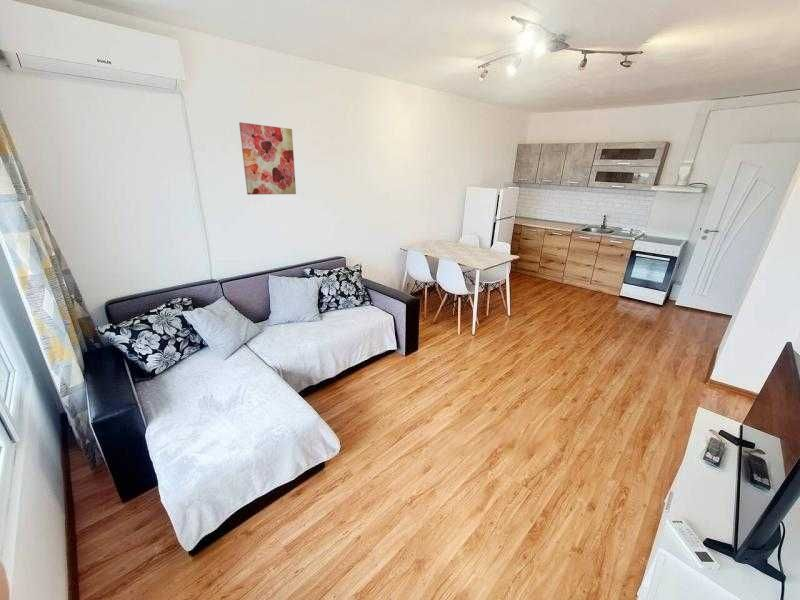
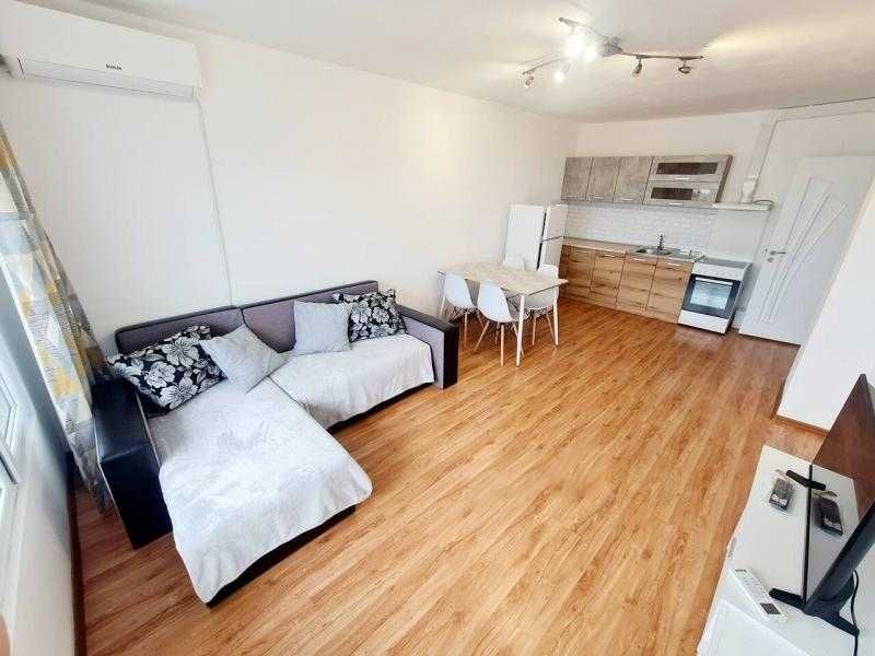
- wall art [238,121,297,196]
